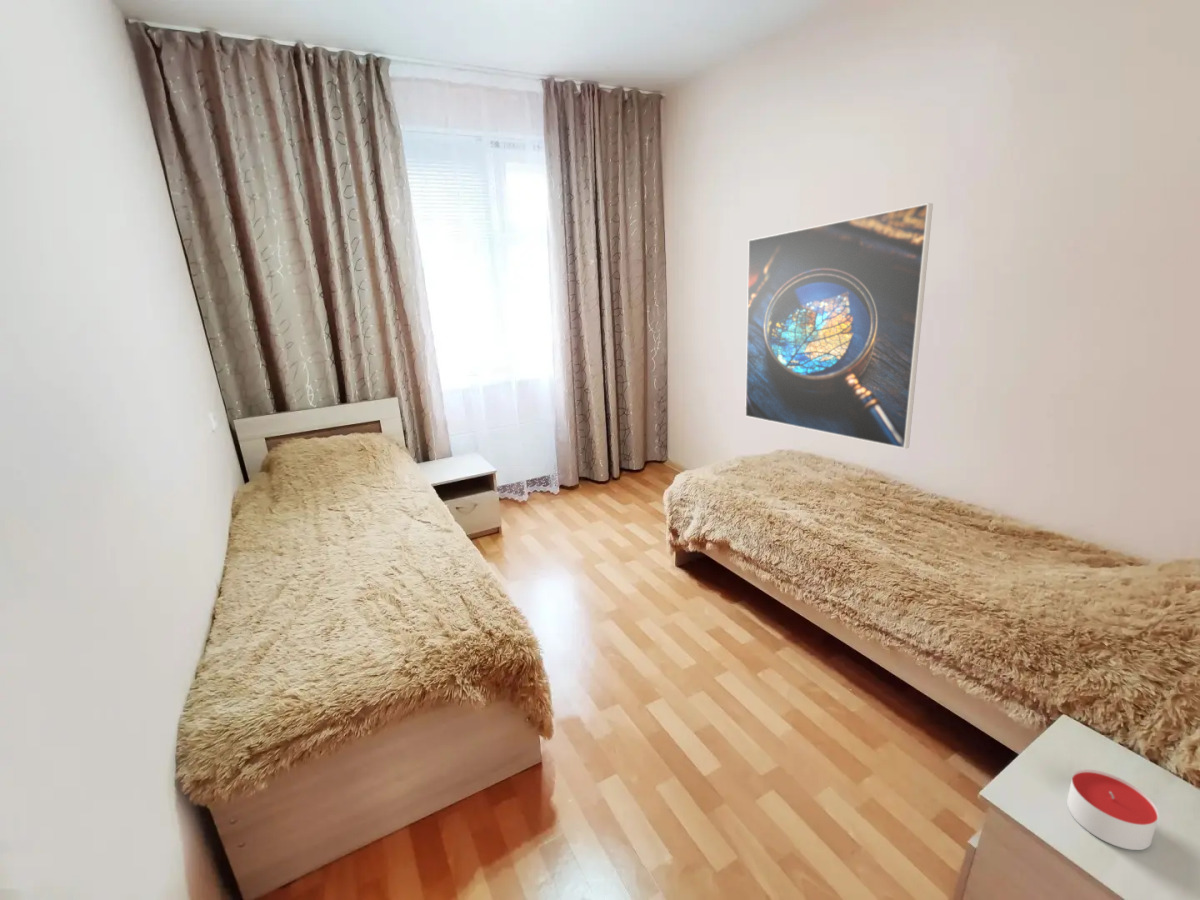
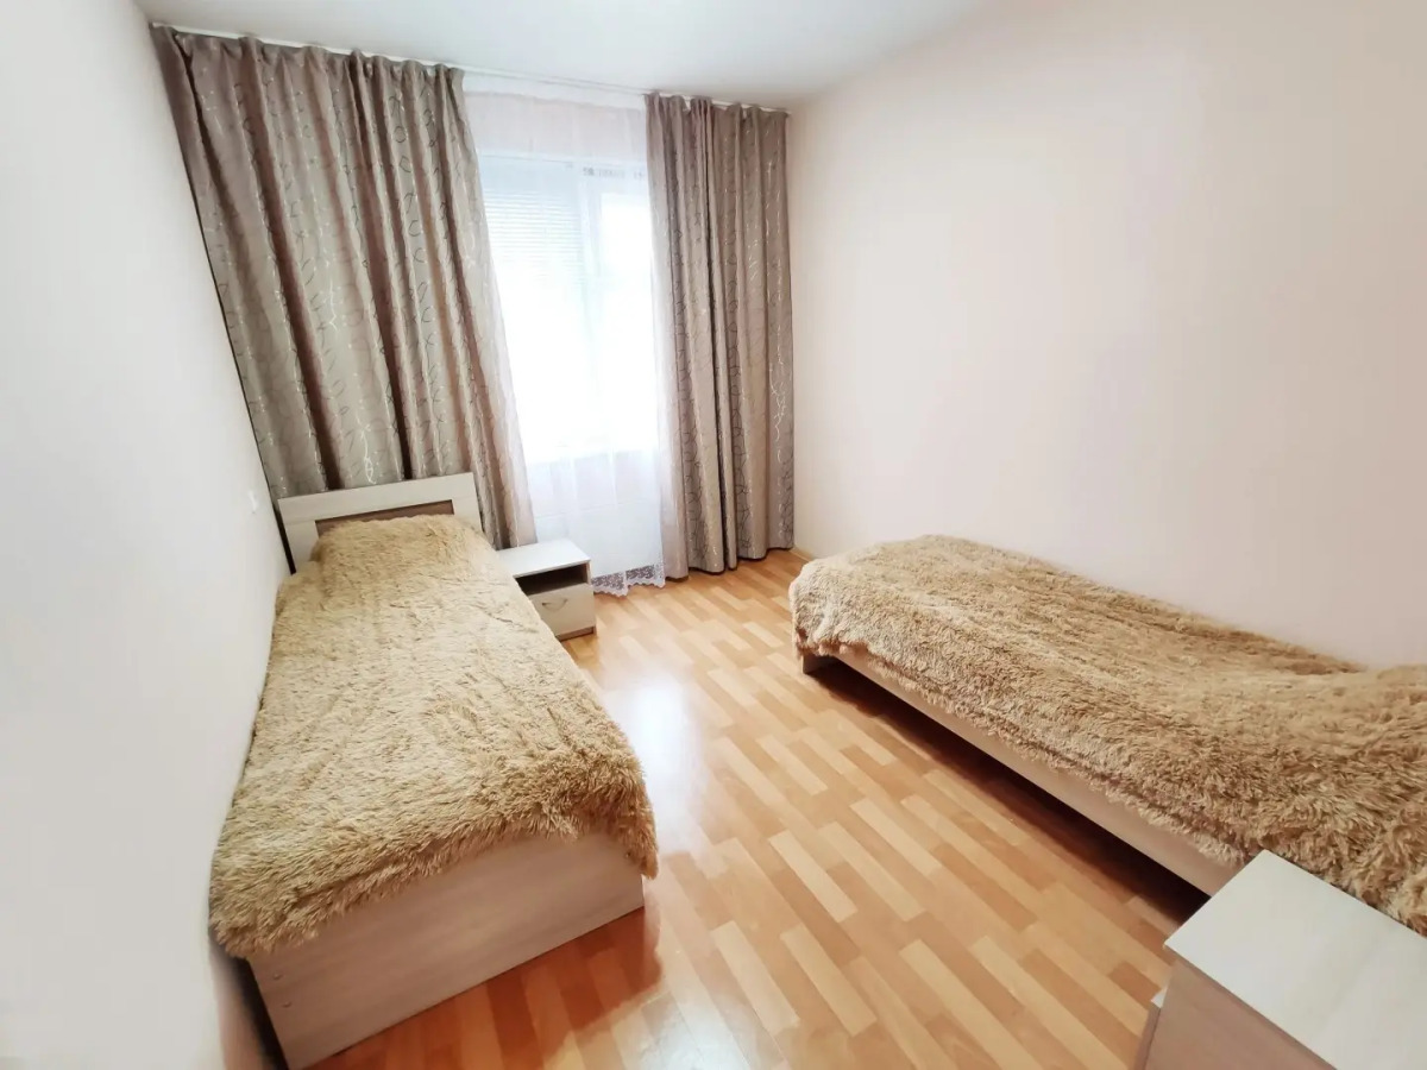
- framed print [744,202,934,450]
- candle [1066,768,1159,851]
